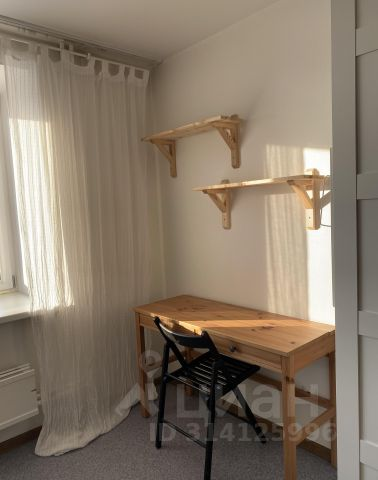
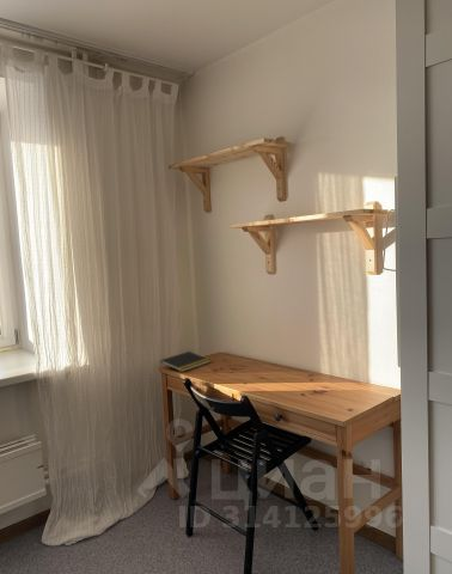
+ notepad [159,350,212,373]
